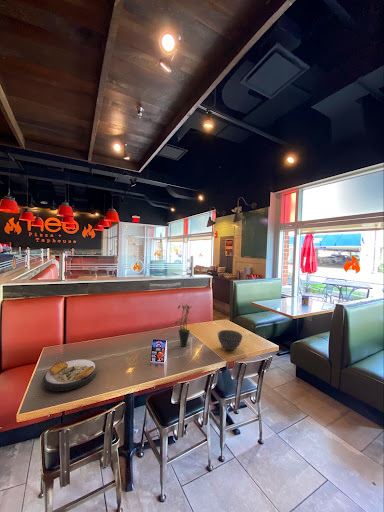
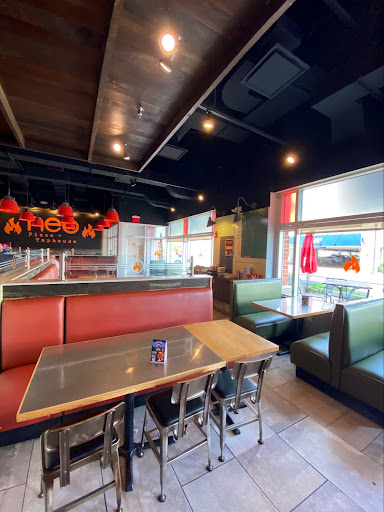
- bowl [217,329,244,351]
- plate [42,359,98,392]
- potted plant [174,302,195,348]
